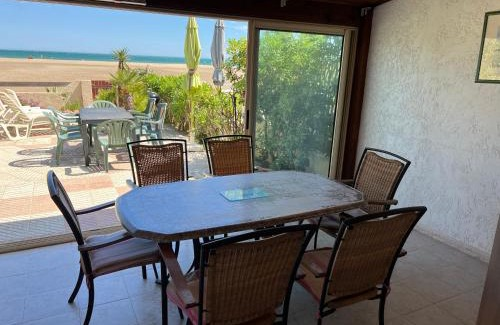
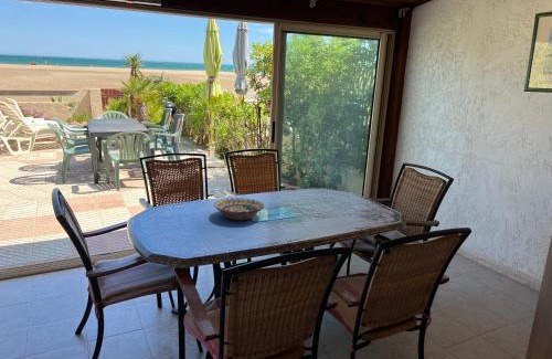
+ decorative bowl [213,197,265,221]
